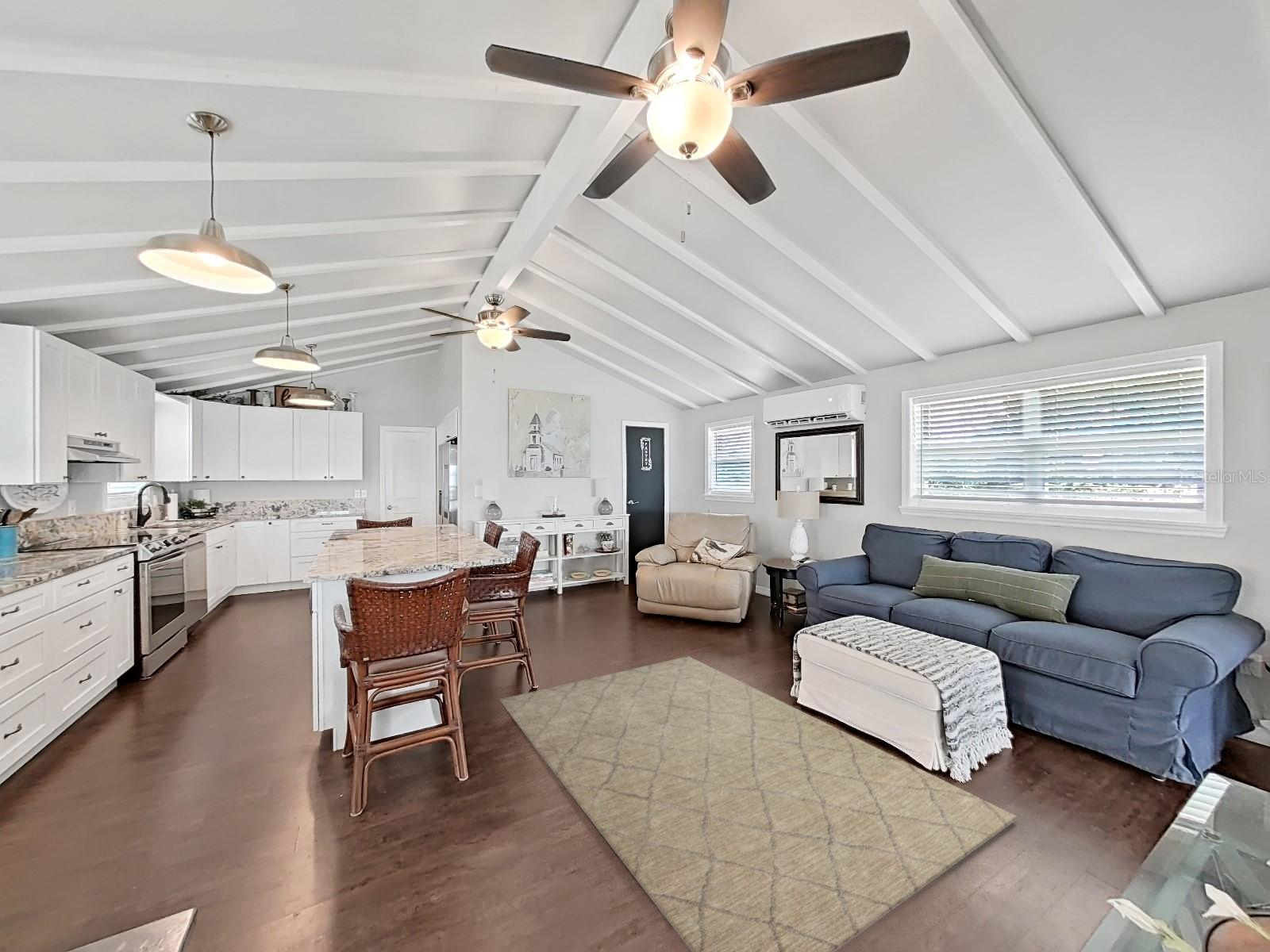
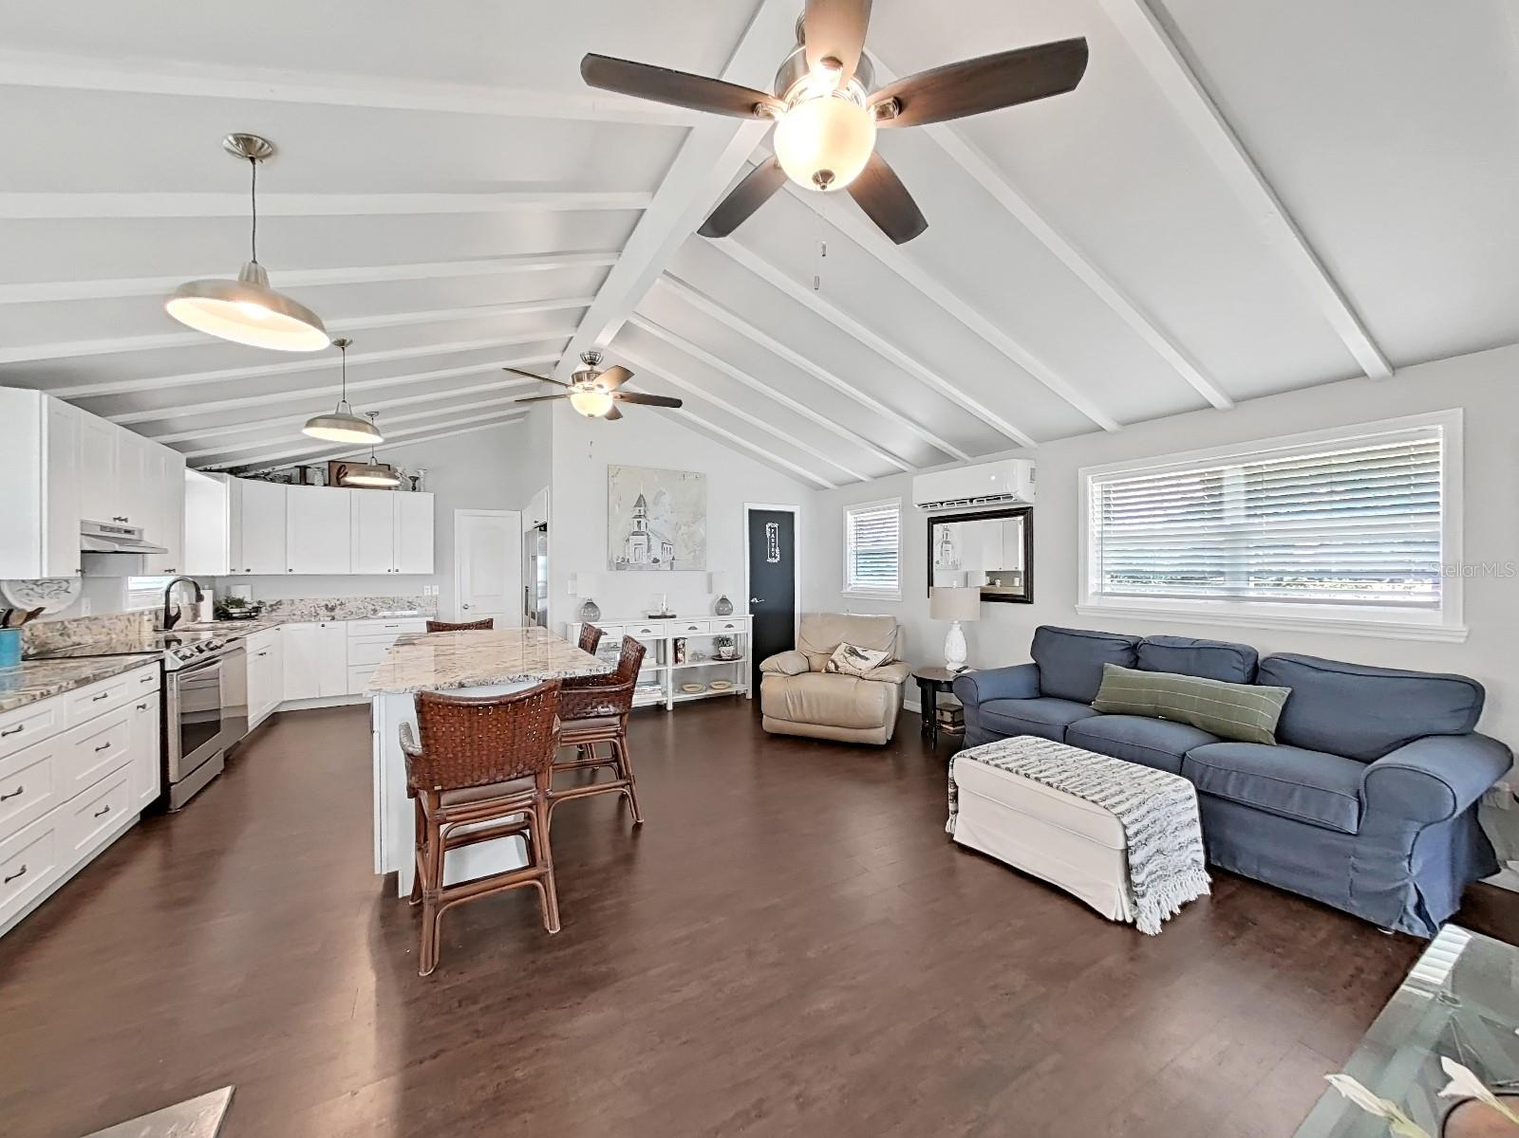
- rug [498,655,1018,952]
